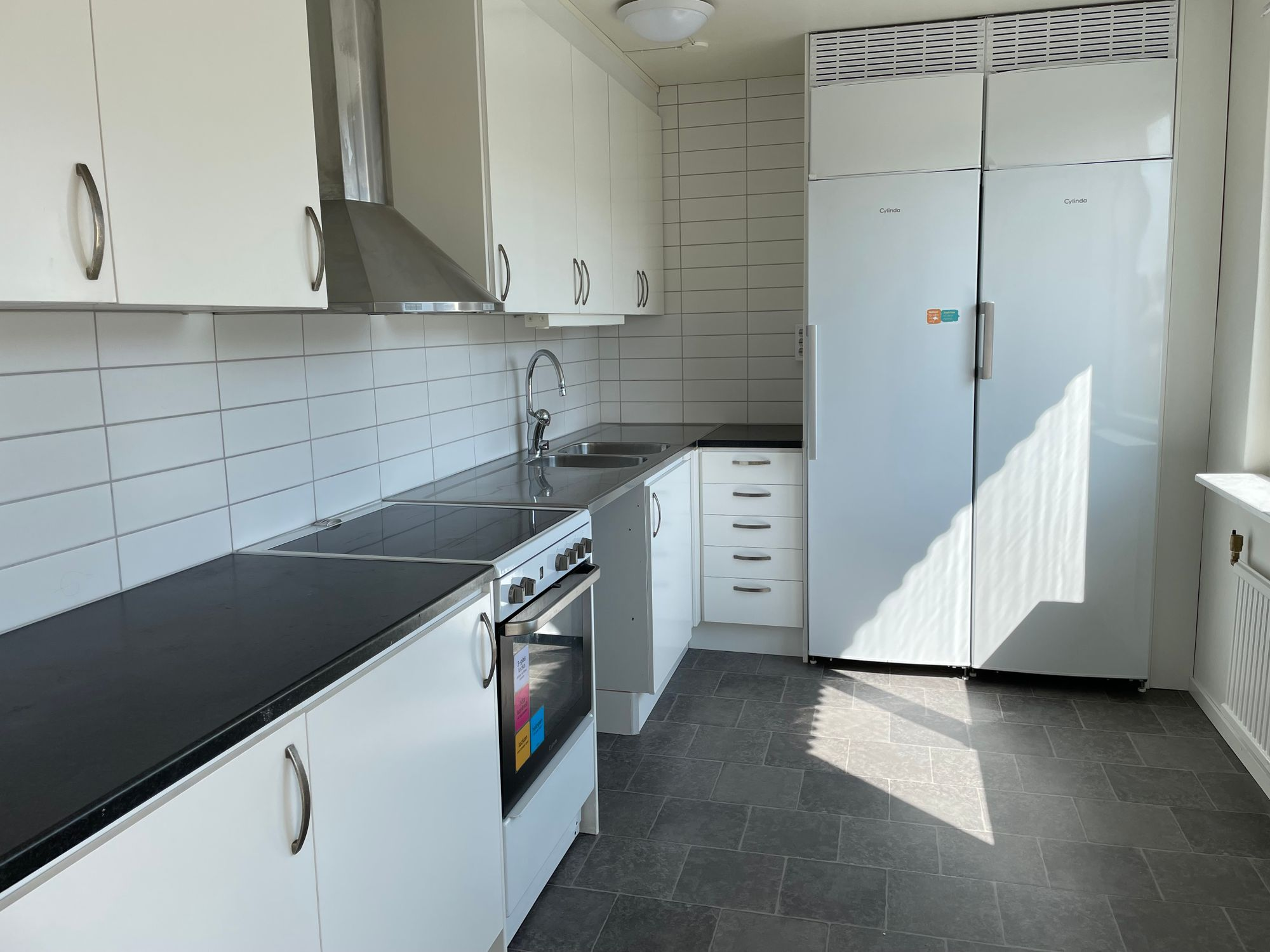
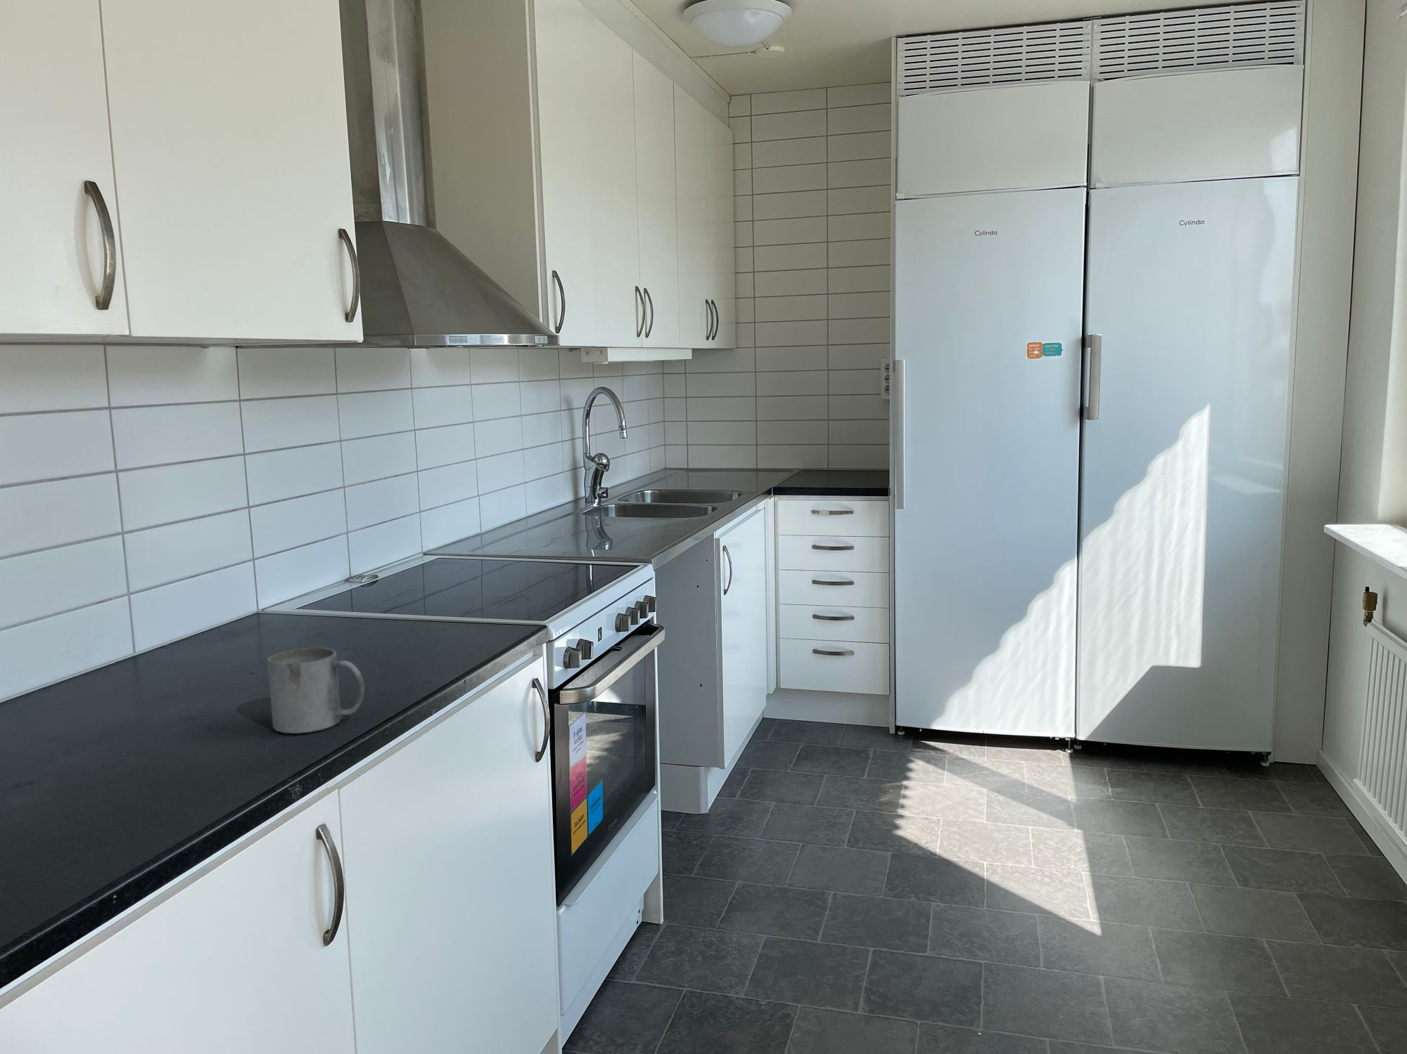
+ mug [267,648,366,734]
